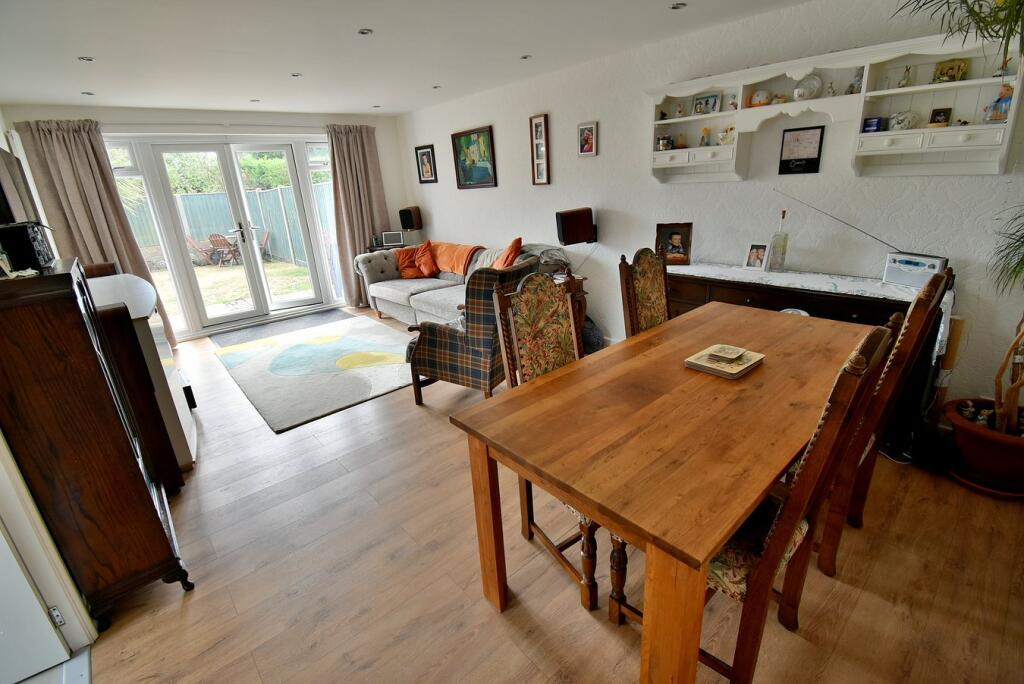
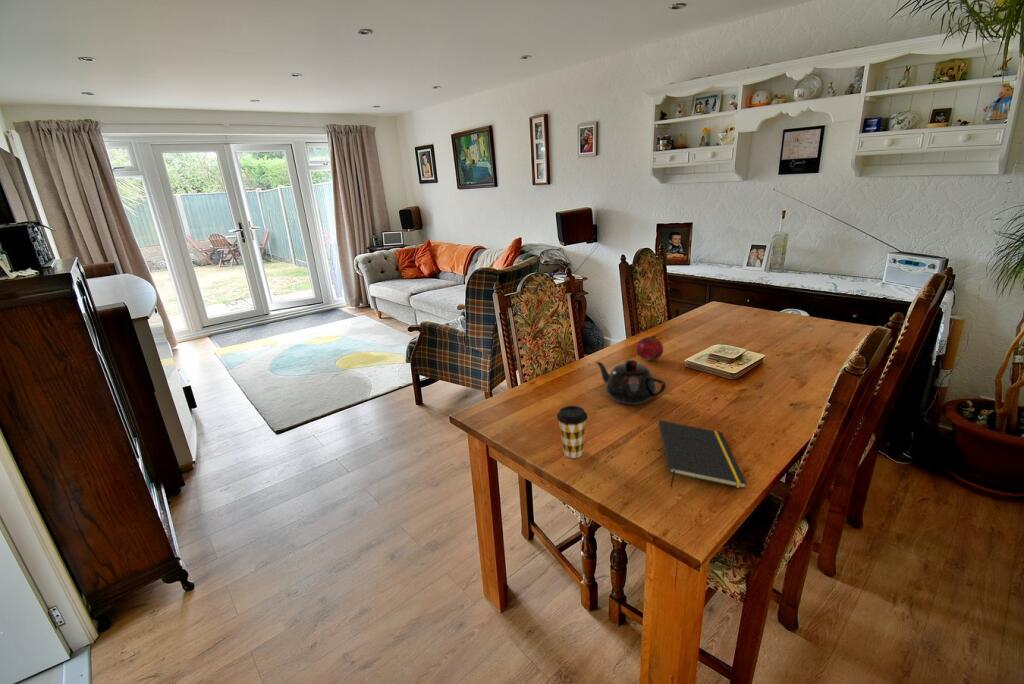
+ teapot [594,358,667,406]
+ fruit [635,335,664,362]
+ notepad [657,419,748,490]
+ coffee cup [556,405,588,459]
